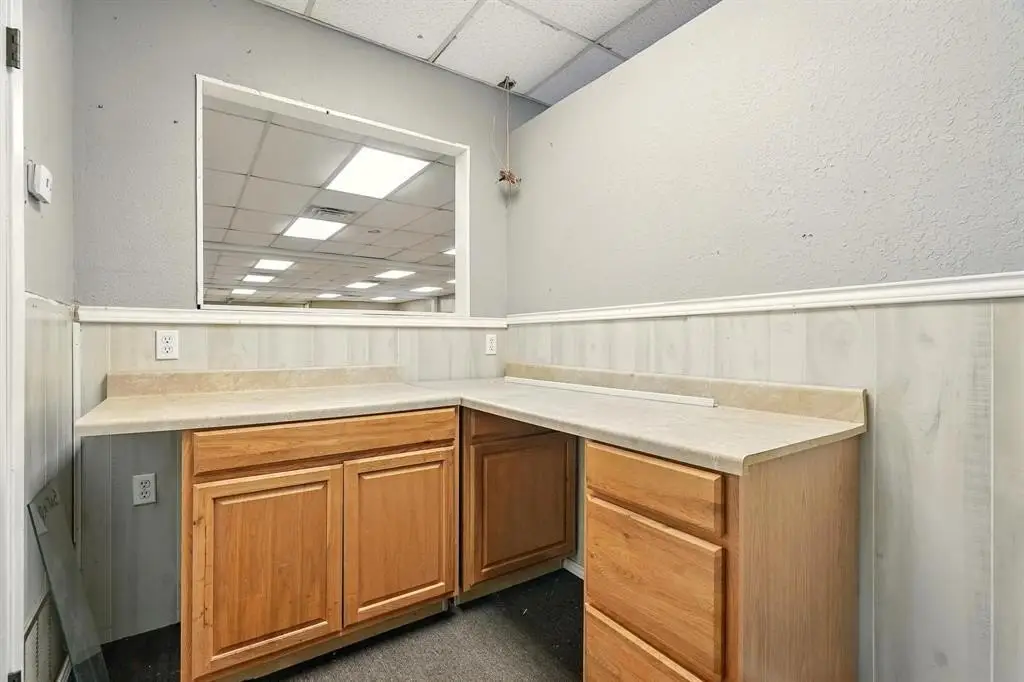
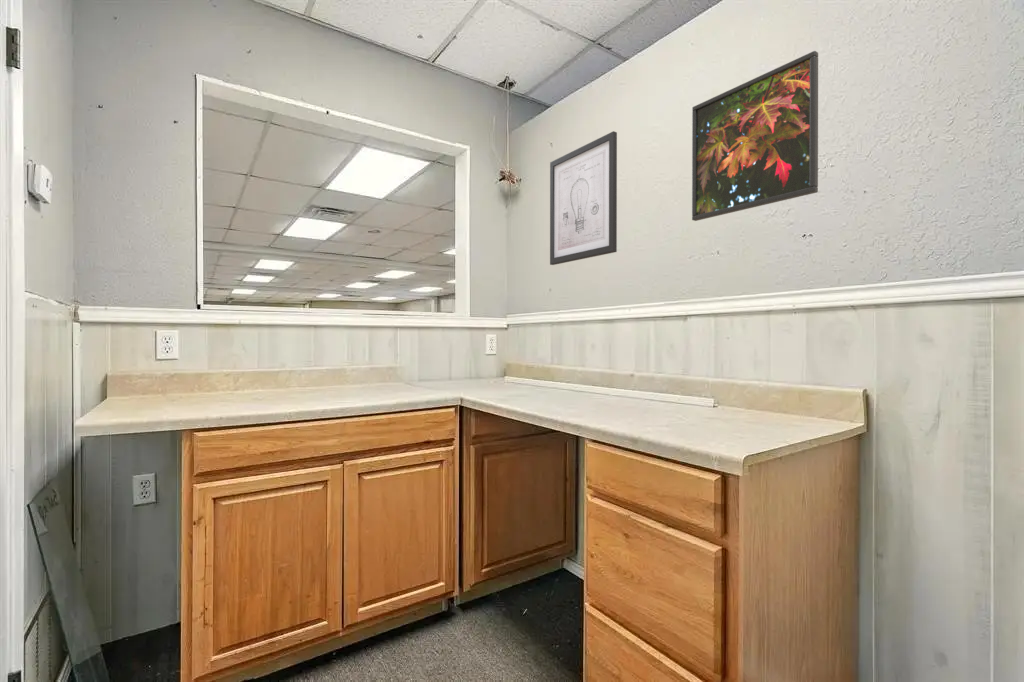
+ wall art [549,130,618,266]
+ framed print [691,50,819,222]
